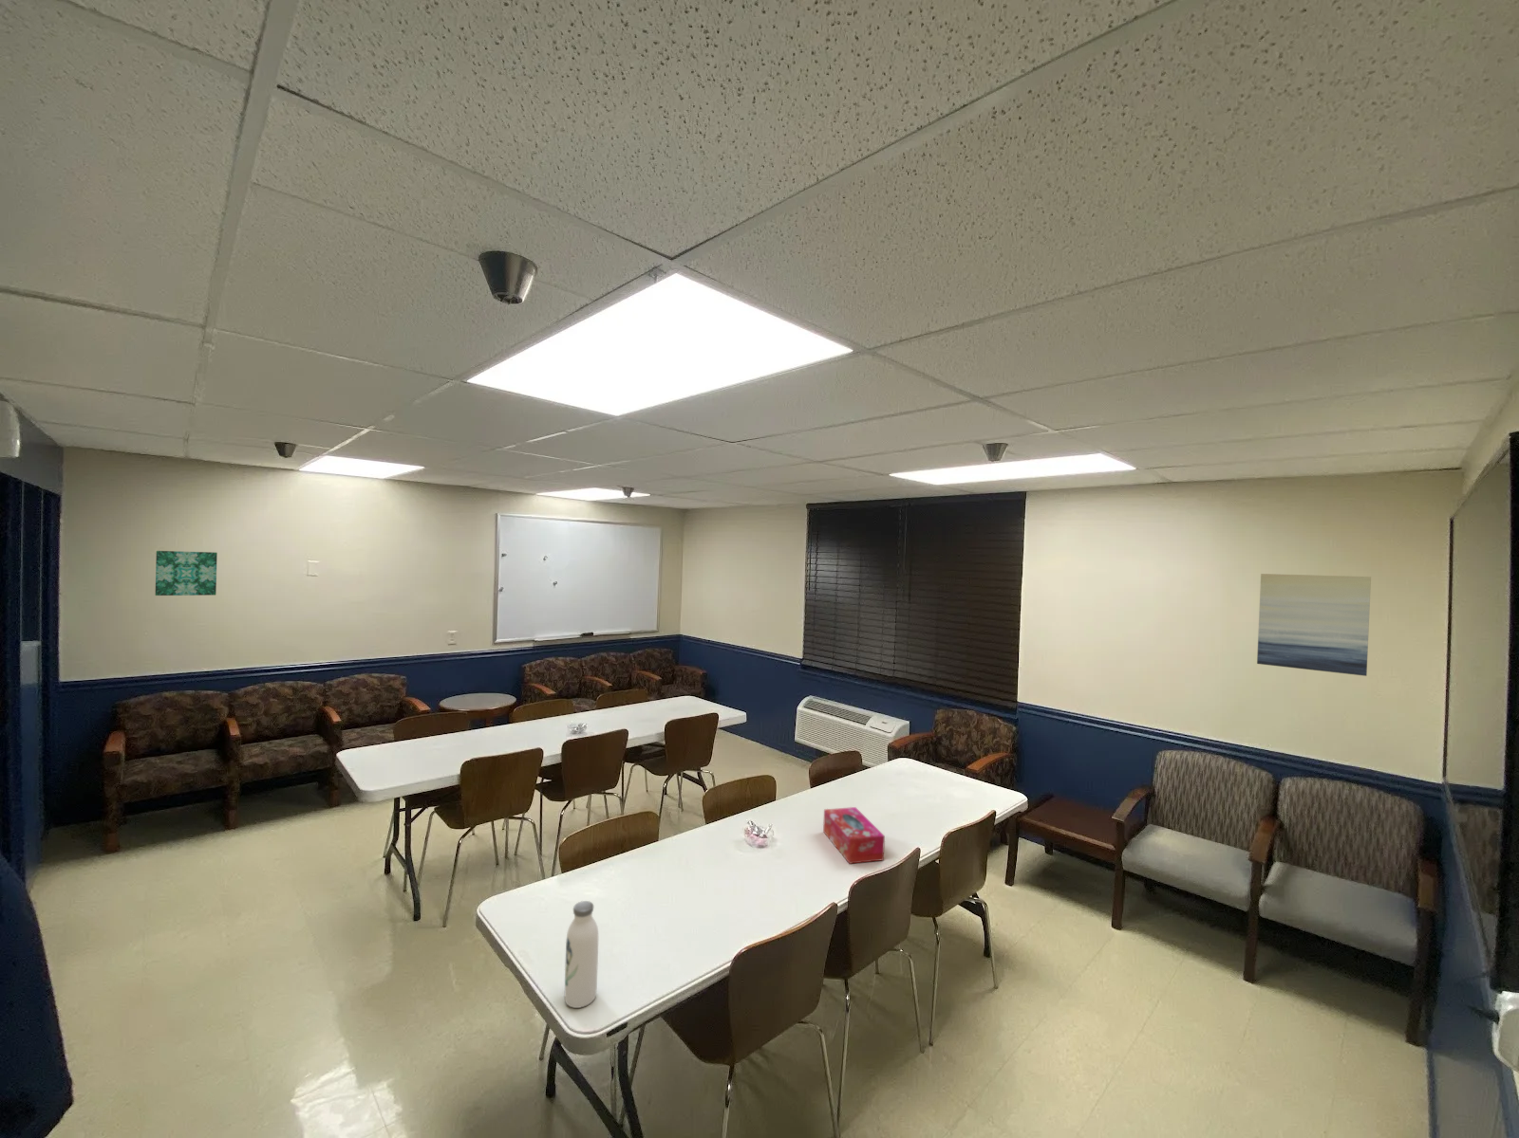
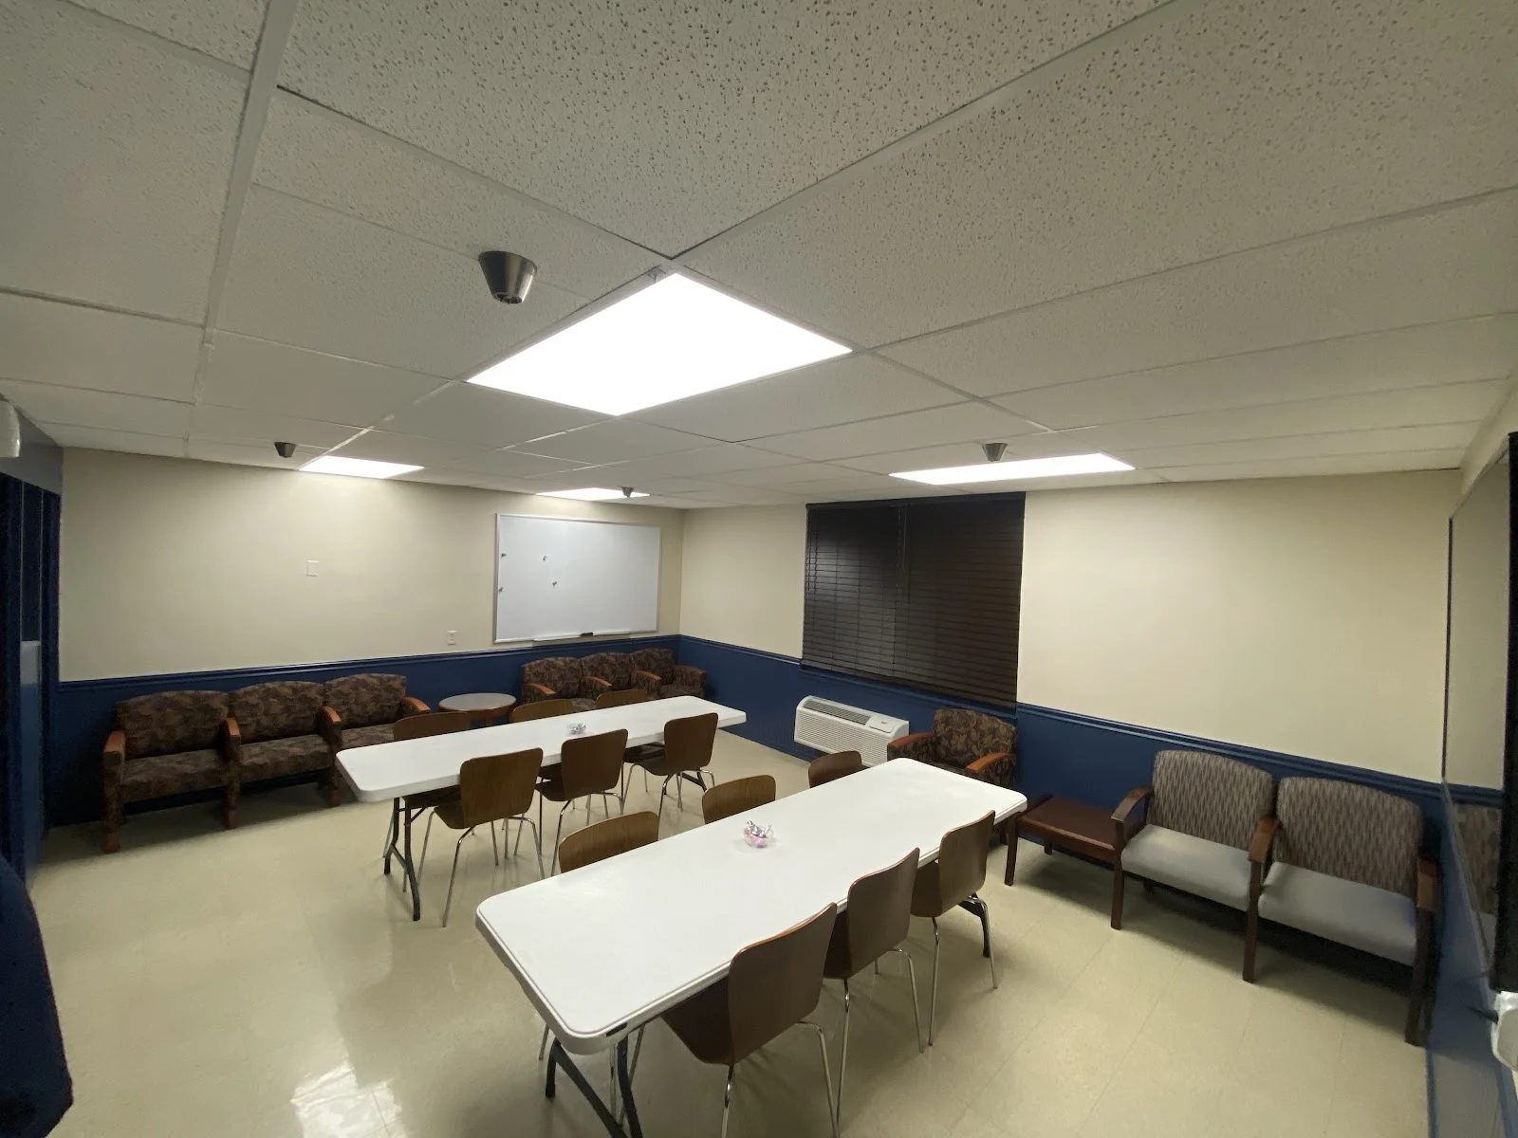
- wall art [1256,573,1372,677]
- tissue box [822,806,886,865]
- water bottle [563,900,599,1009]
- wall art [154,550,219,596]
